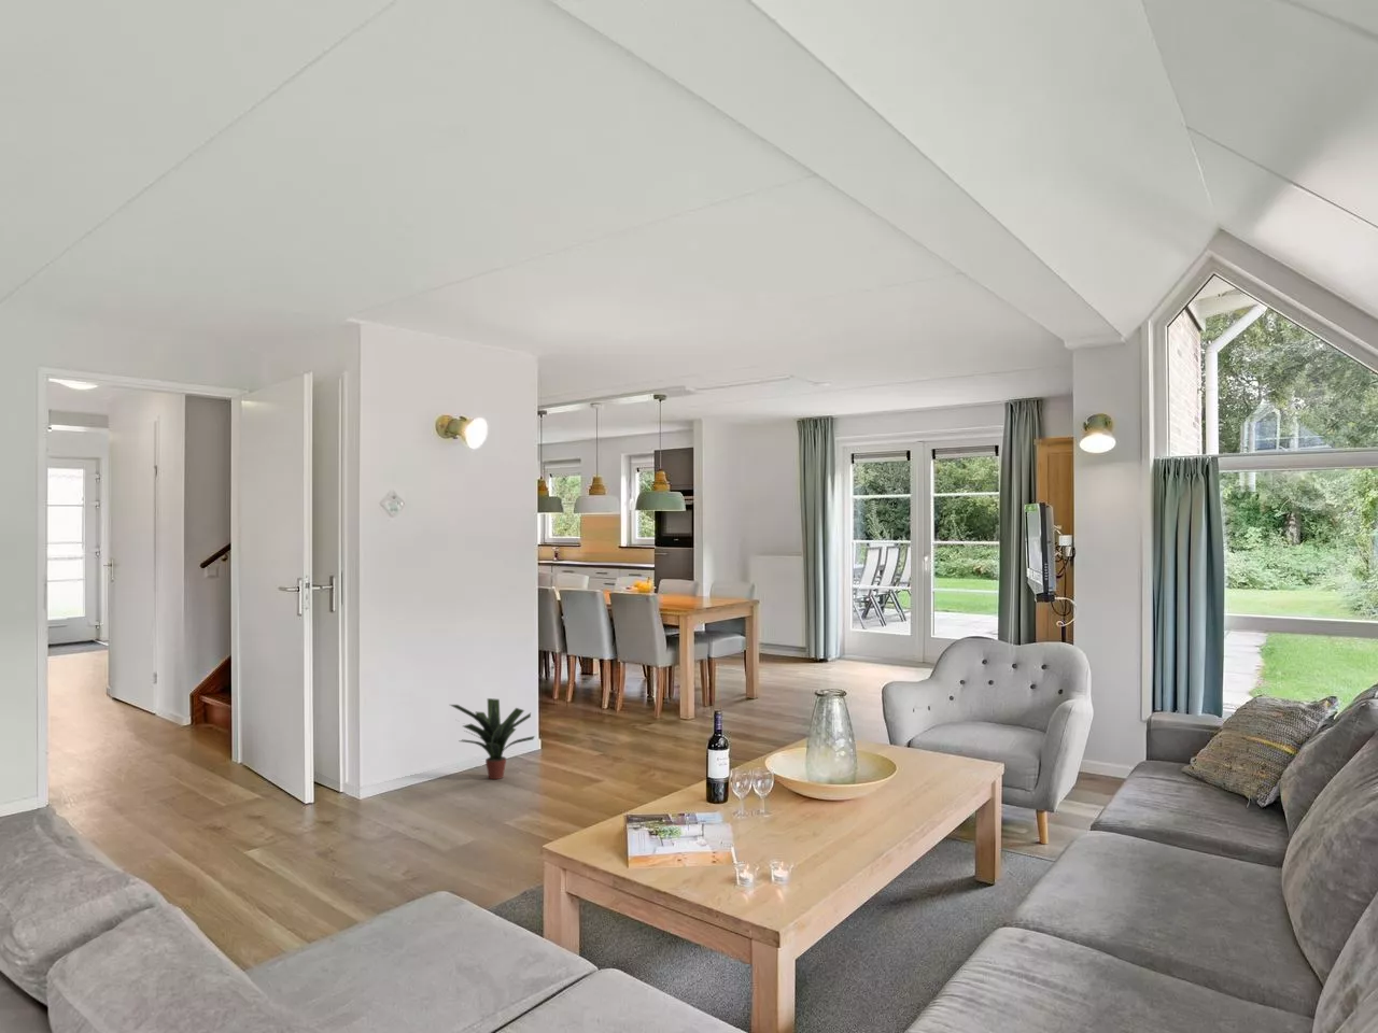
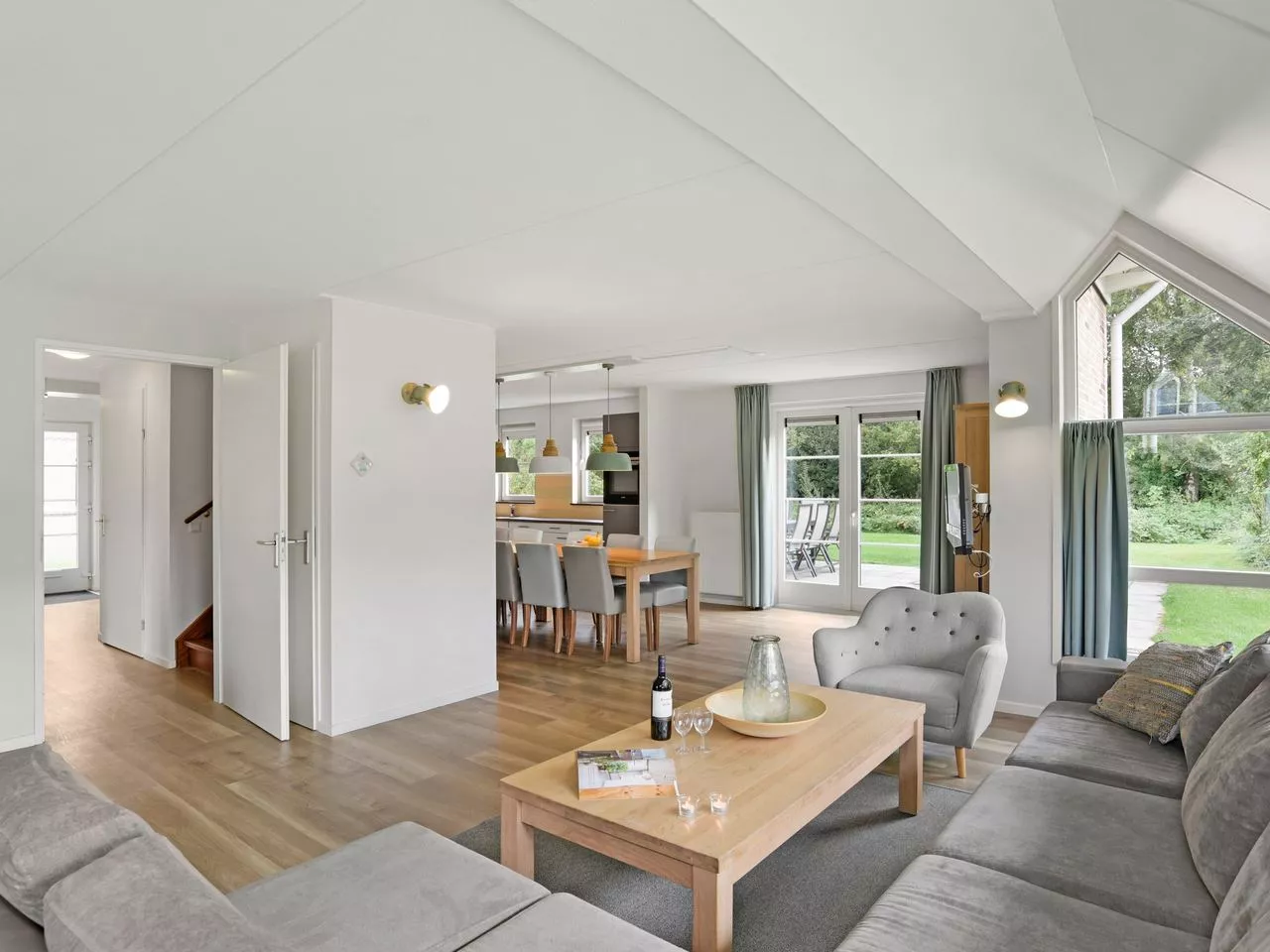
- potted plant [449,698,536,780]
